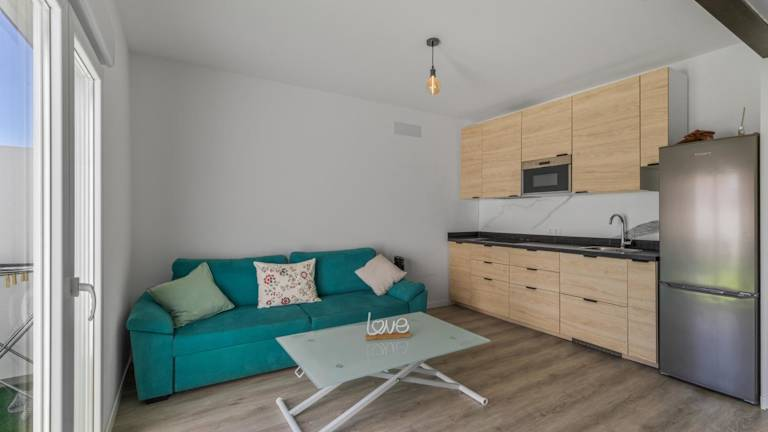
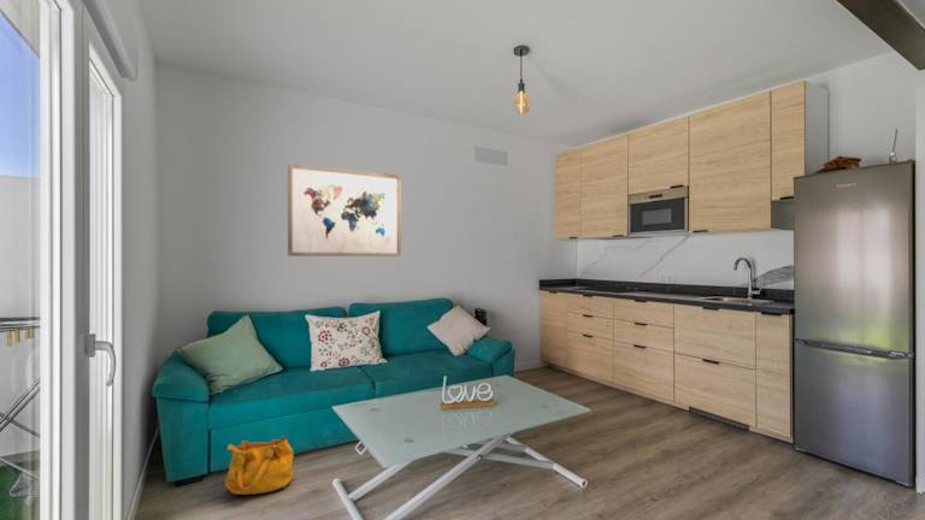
+ wall art [287,162,402,258]
+ handbag [224,433,295,496]
